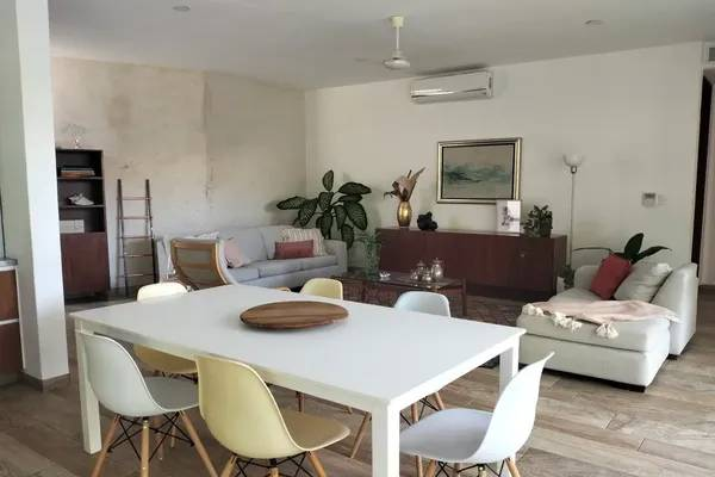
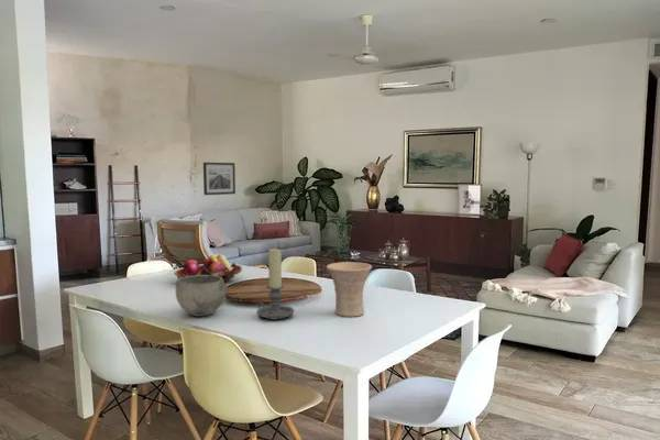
+ bowl [175,275,228,318]
+ fruit basket [173,253,243,283]
+ candle holder [256,246,295,320]
+ vase [326,261,373,318]
+ wall art [202,162,237,196]
